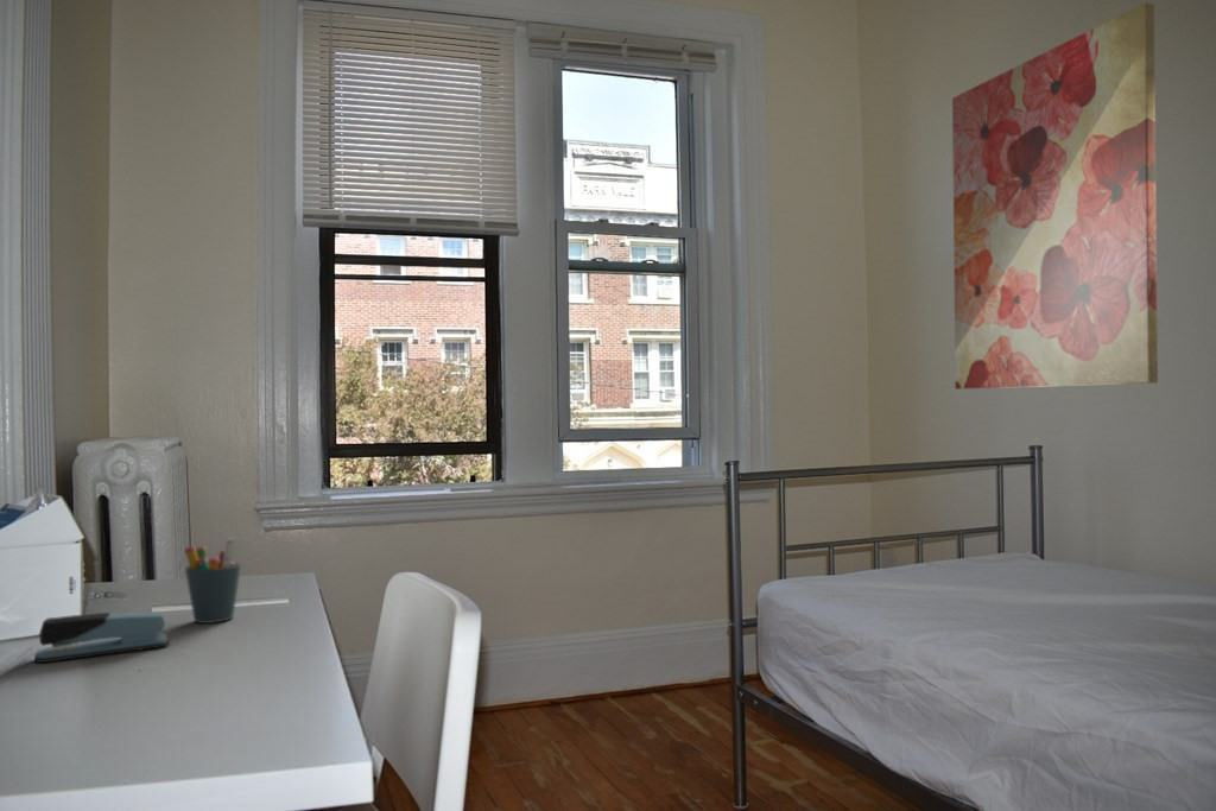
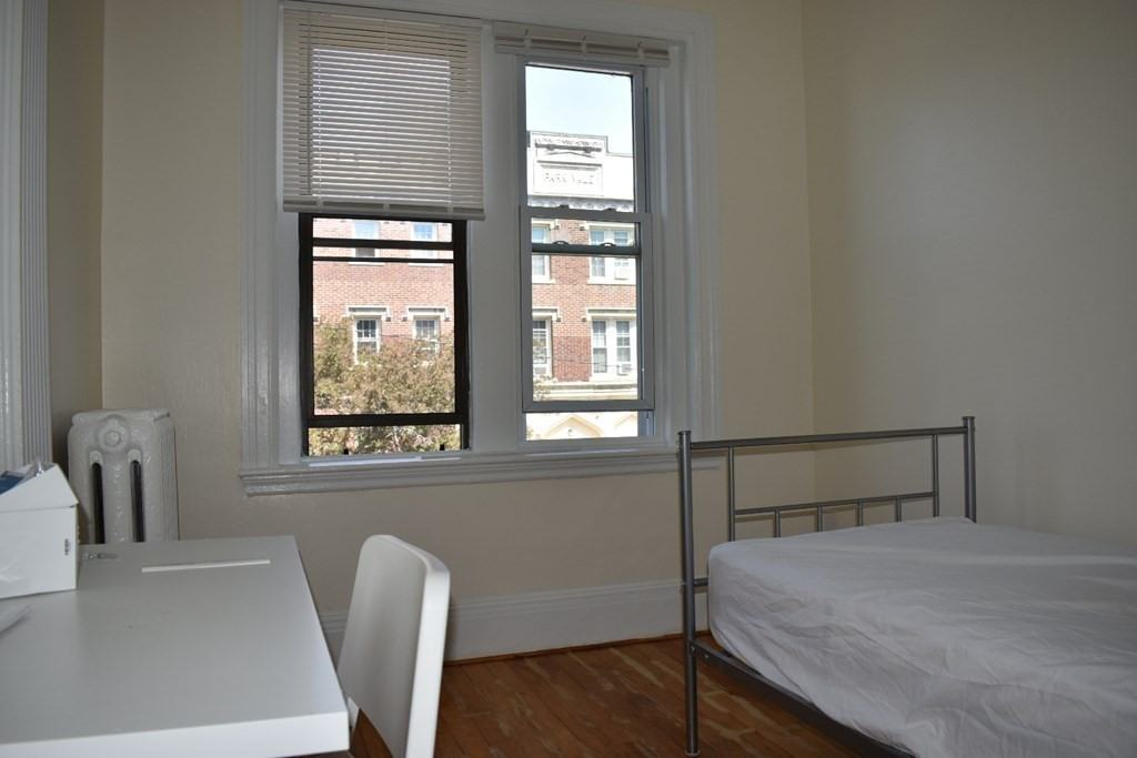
- stapler [33,612,171,664]
- pen holder [183,537,242,625]
- wall art [951,1,1159,391]
